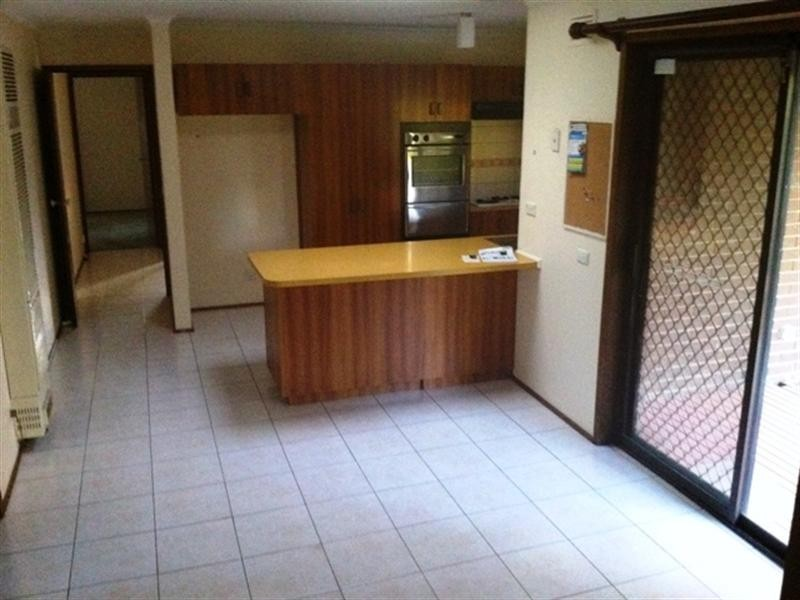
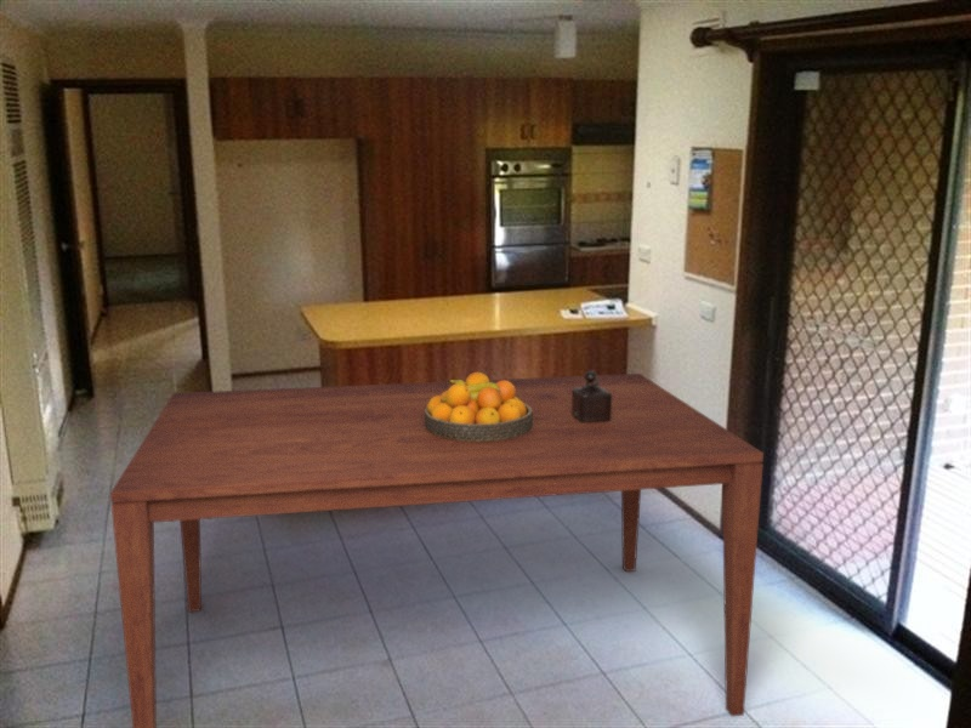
+ pepper mill [572,368,612,422]
+ fruit bowl [425,371,533,442]
+ dining table [109,372,765,728]
